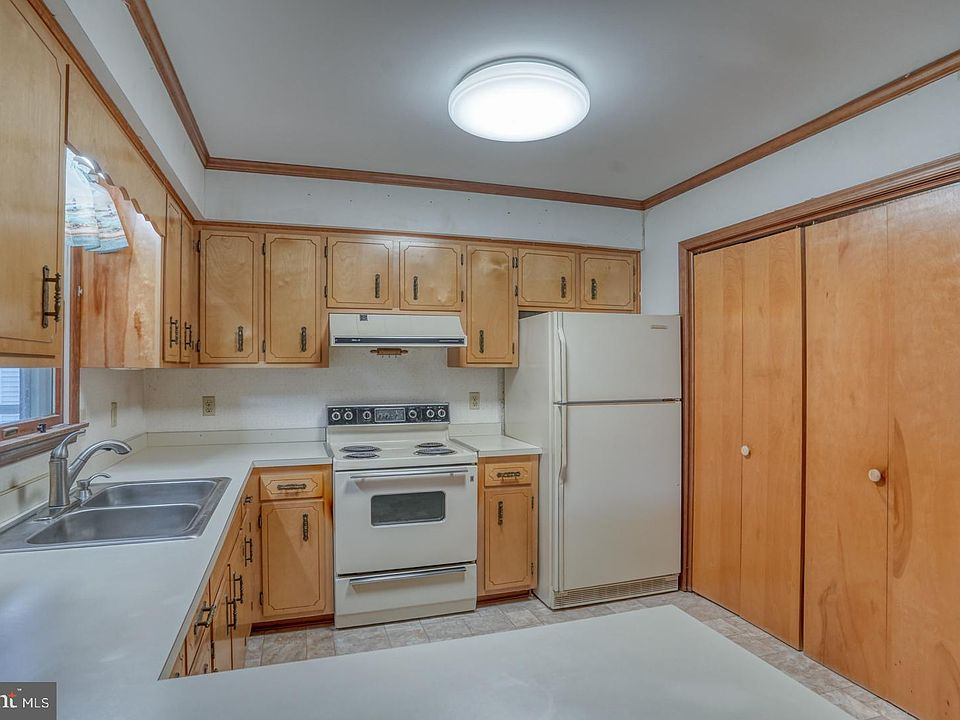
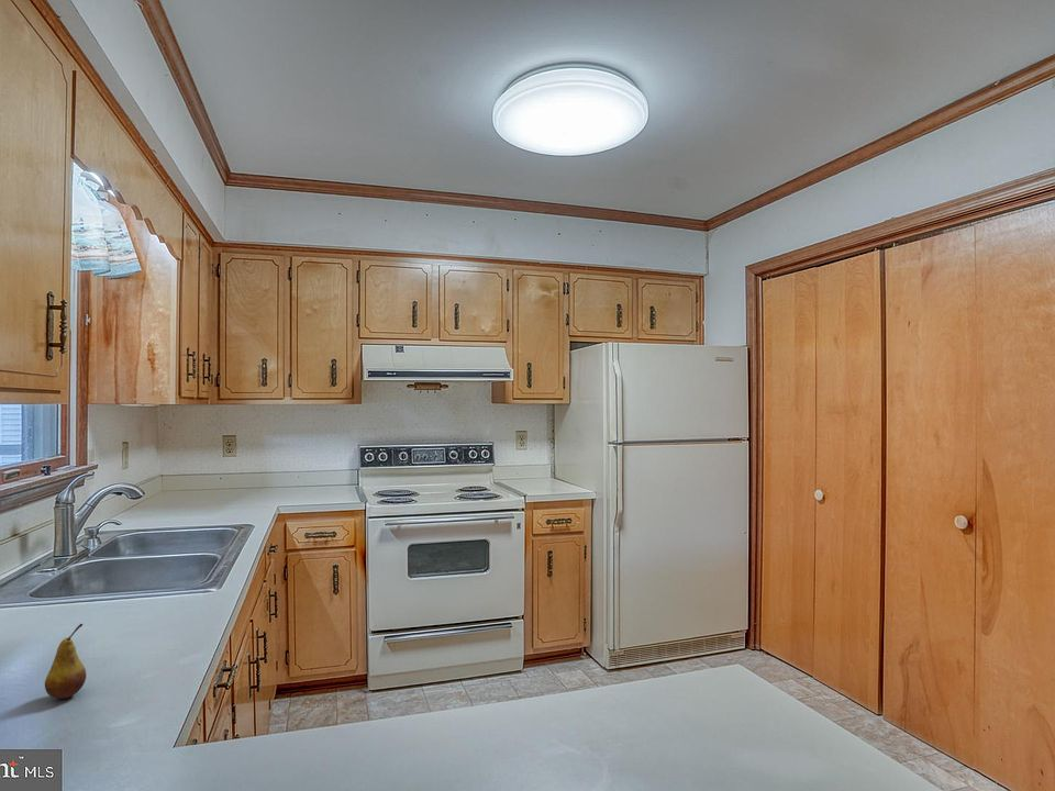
+ fruit [44,623,87,700]
